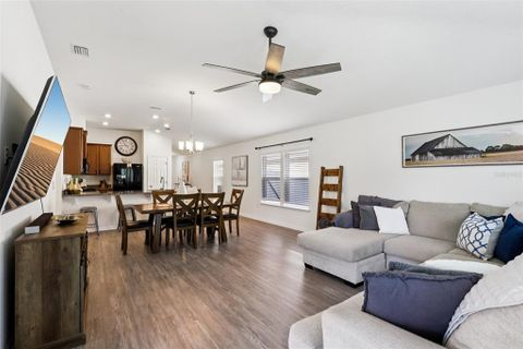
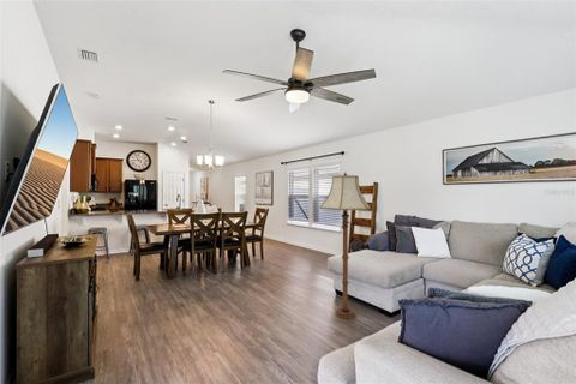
+ floor lamp [318,170,372,319]
